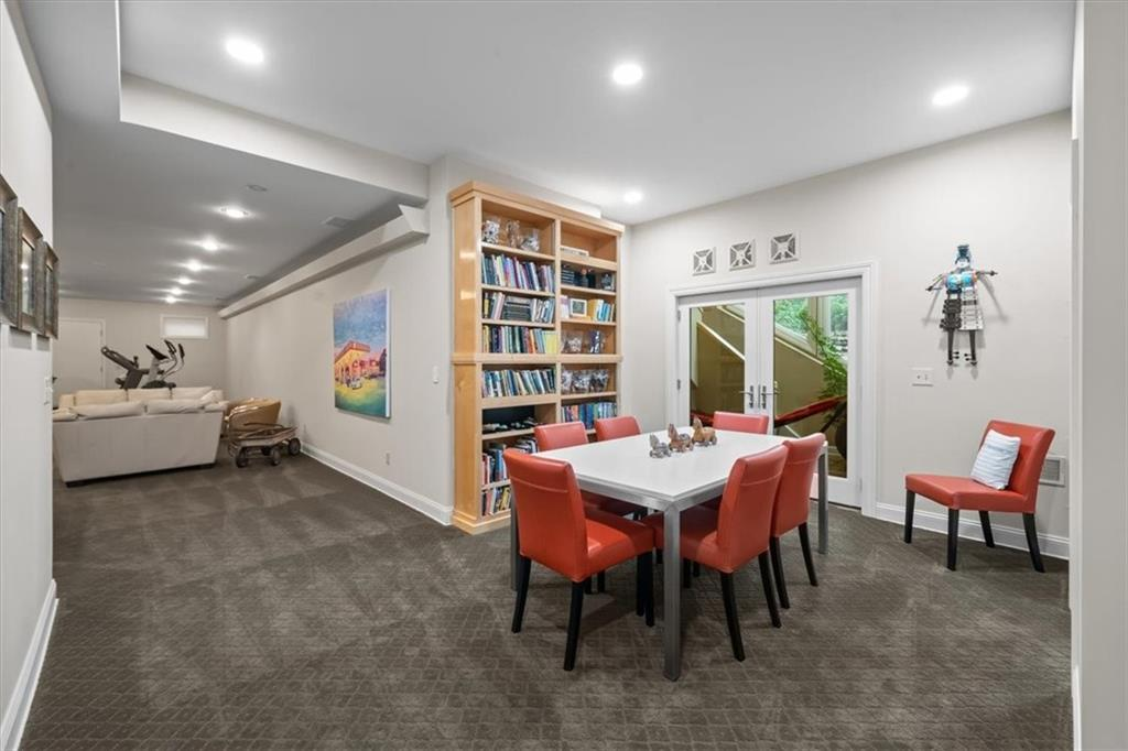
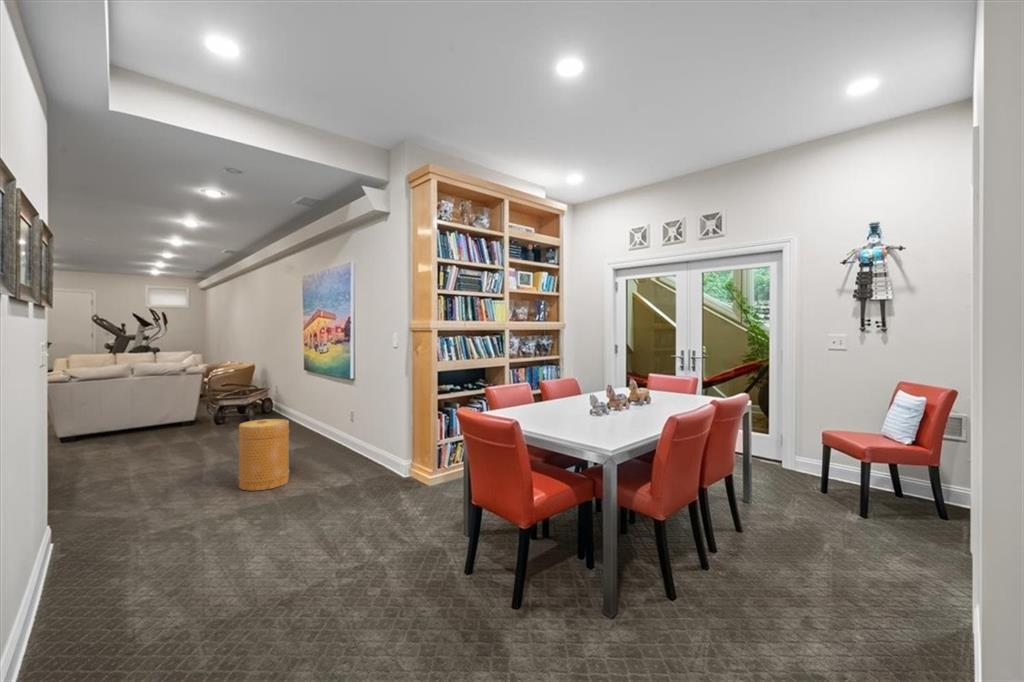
+ basket [237,418,290,492]
